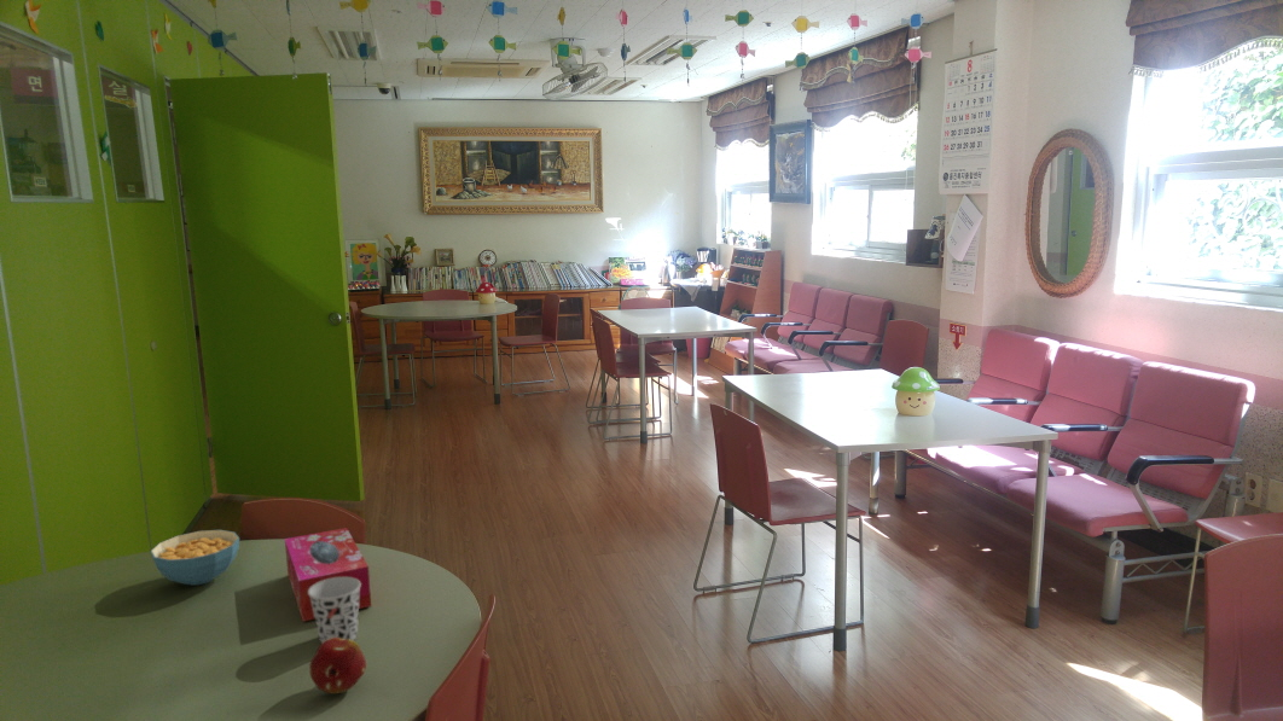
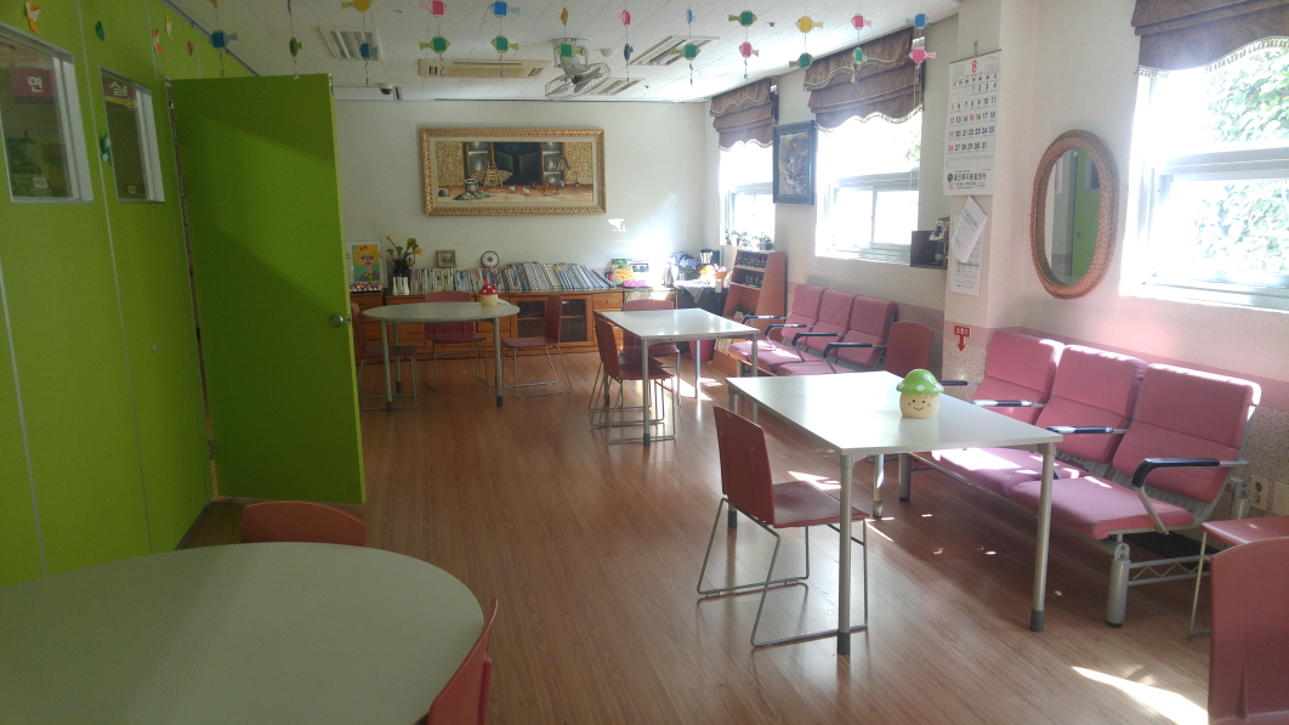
- cup [308,577,360,644]
- fruit [308,638,367,694]
- cereal bowl [150,529,240,587]
- tissue box [284,527,372,623]
